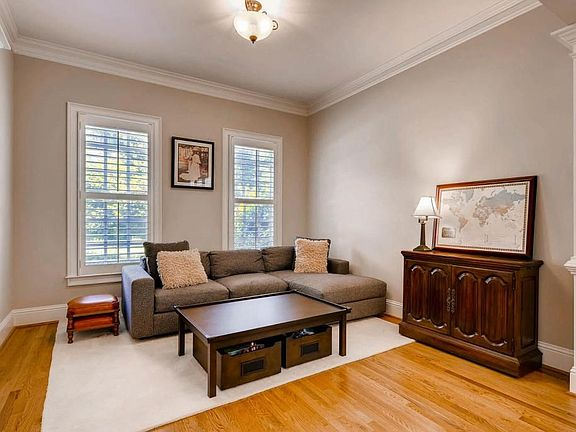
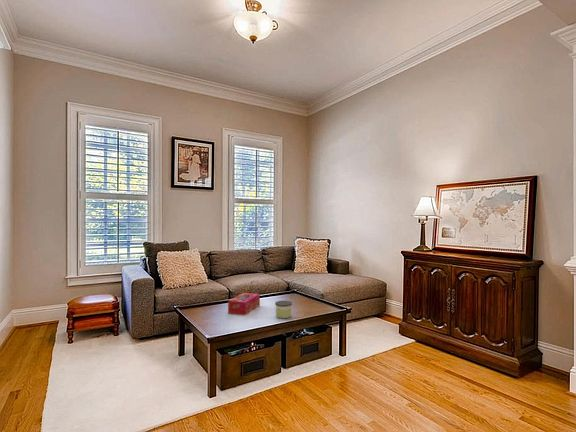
+ candle [274,300,293,319]
+ tissue box [227,292,261,316]
